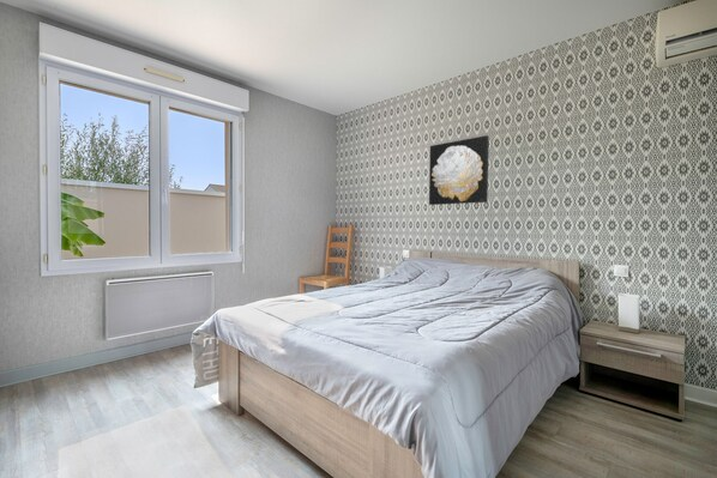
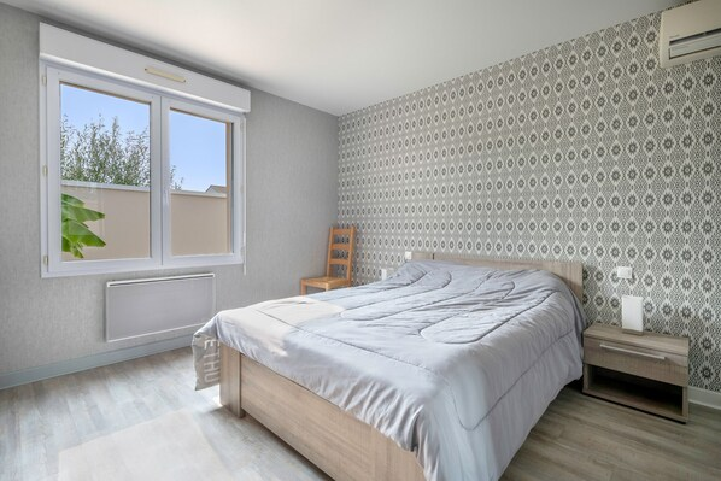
- wall art [428,134,490,206]
